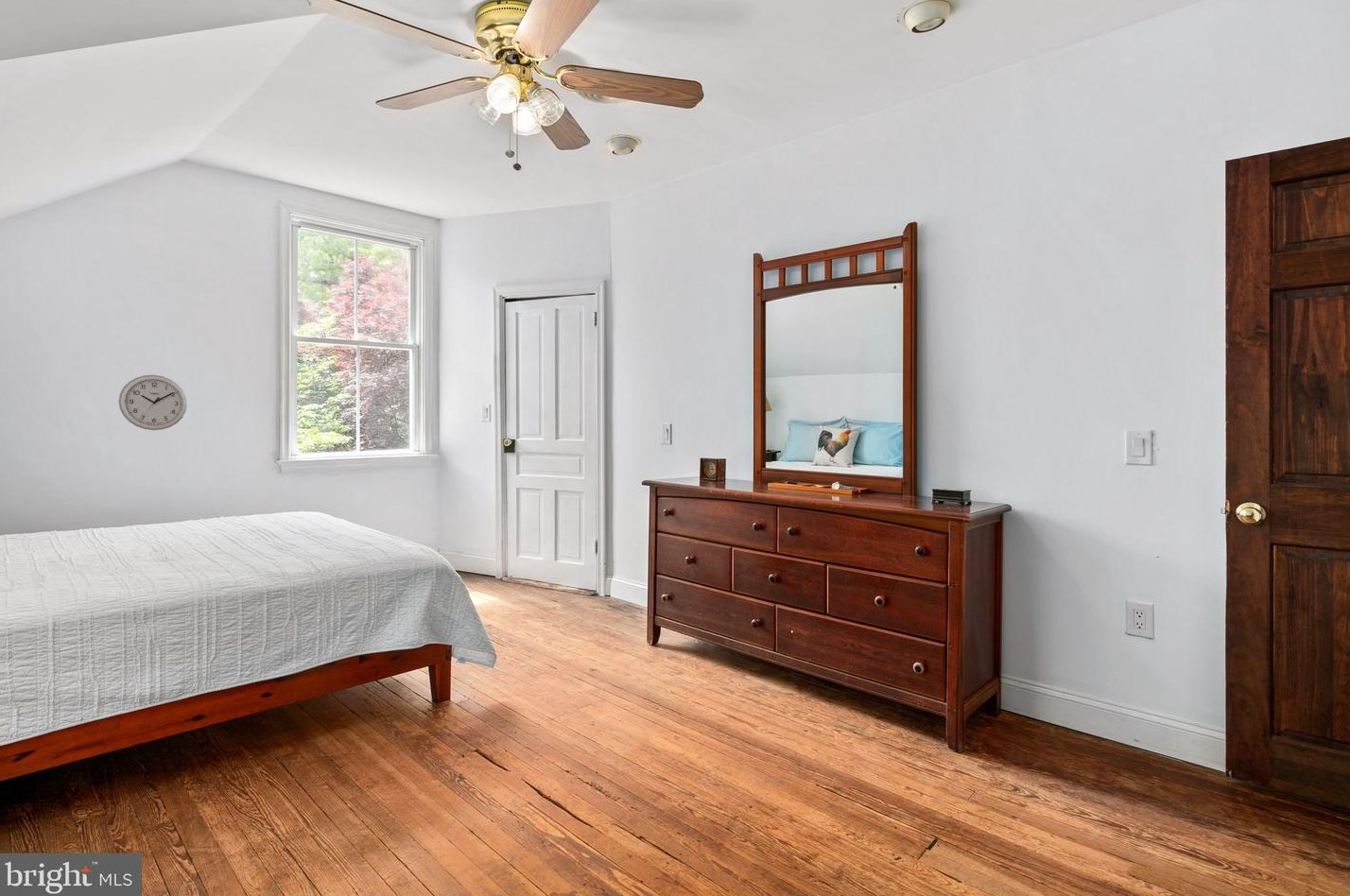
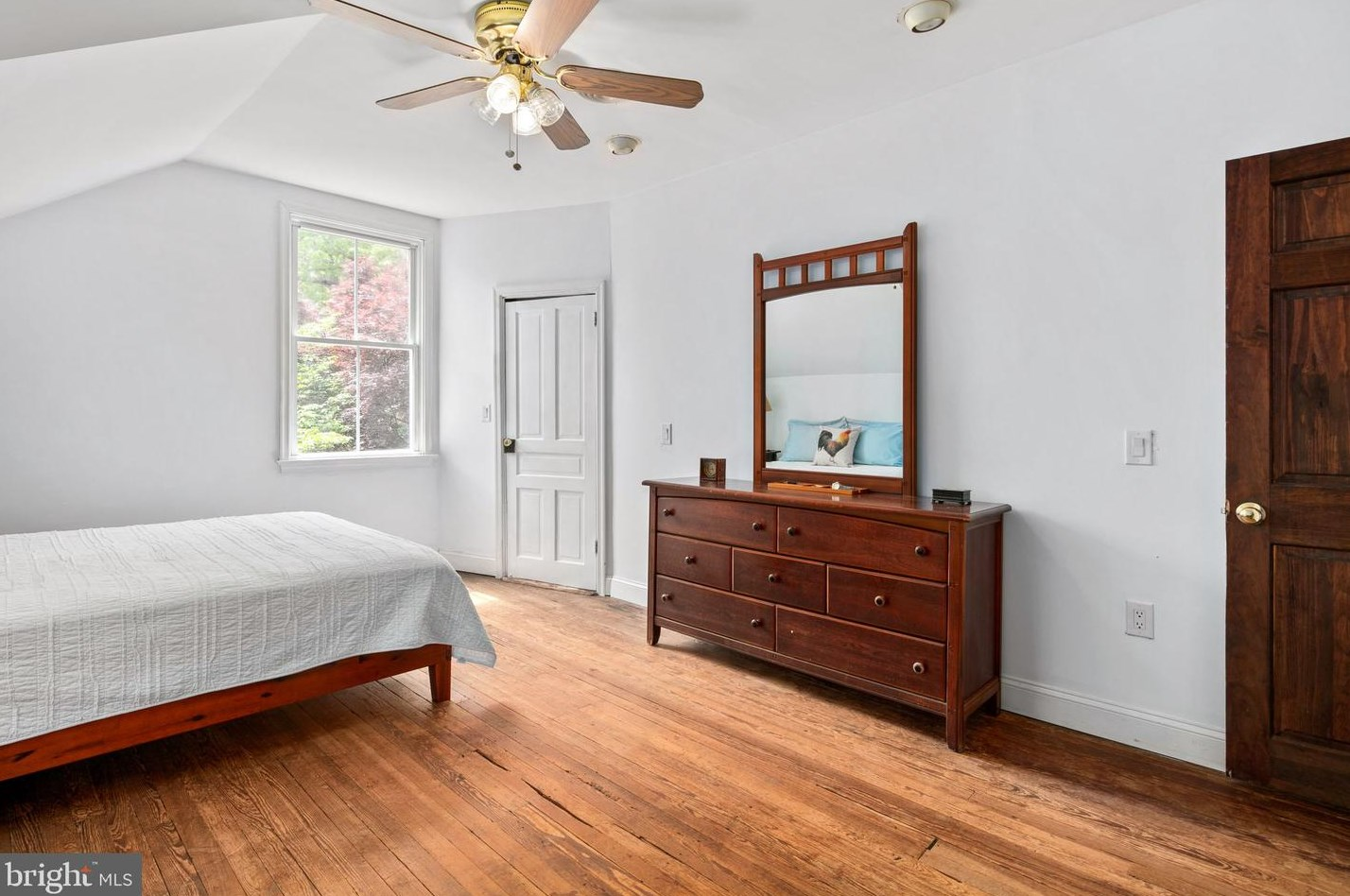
- wall clock [117,374,188,431]
